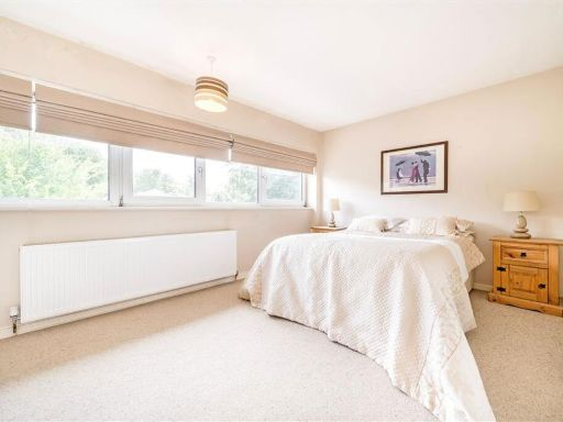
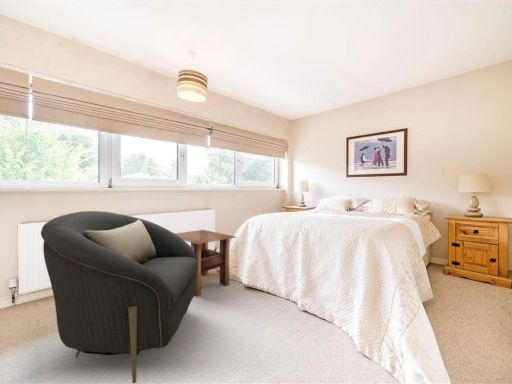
+ armchair [40,210,198,384]
+ side table [174,229,236,297]
